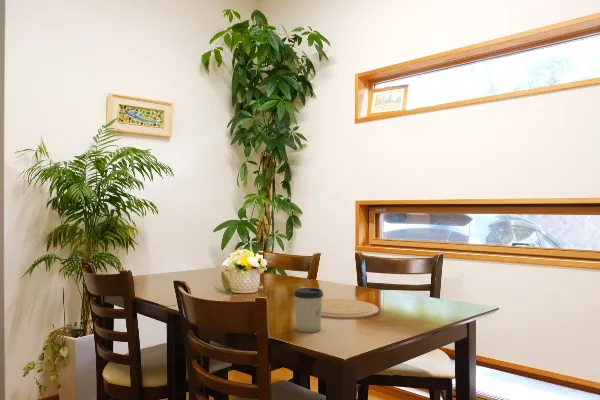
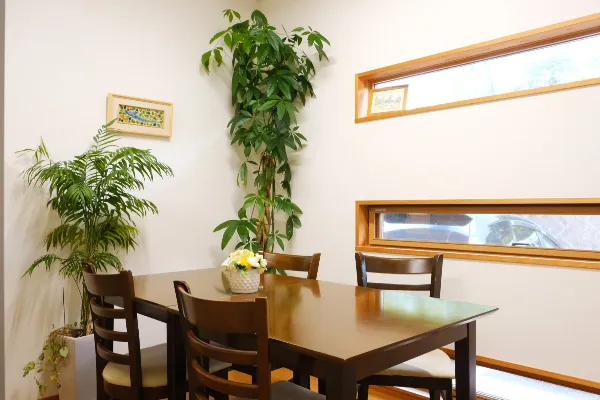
- cup [293,287,324,334]
- plate [321,298,380,320]
